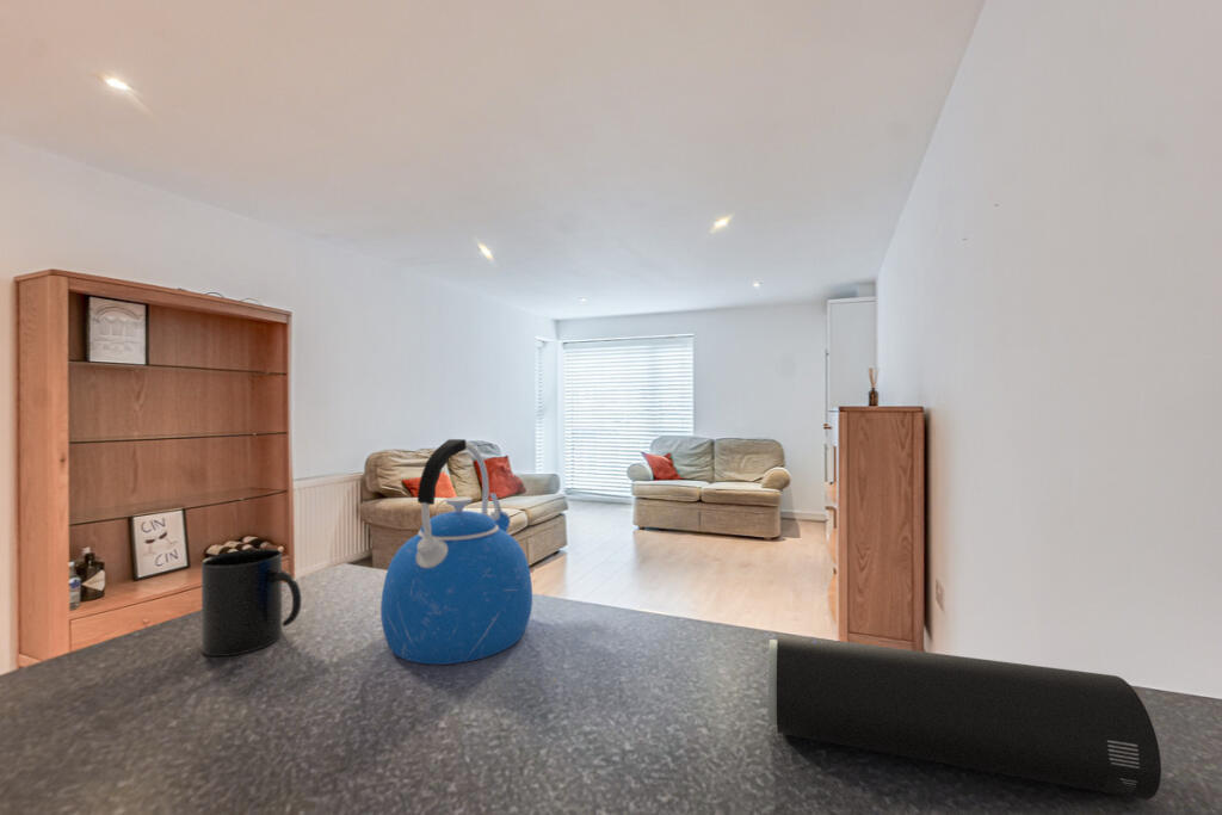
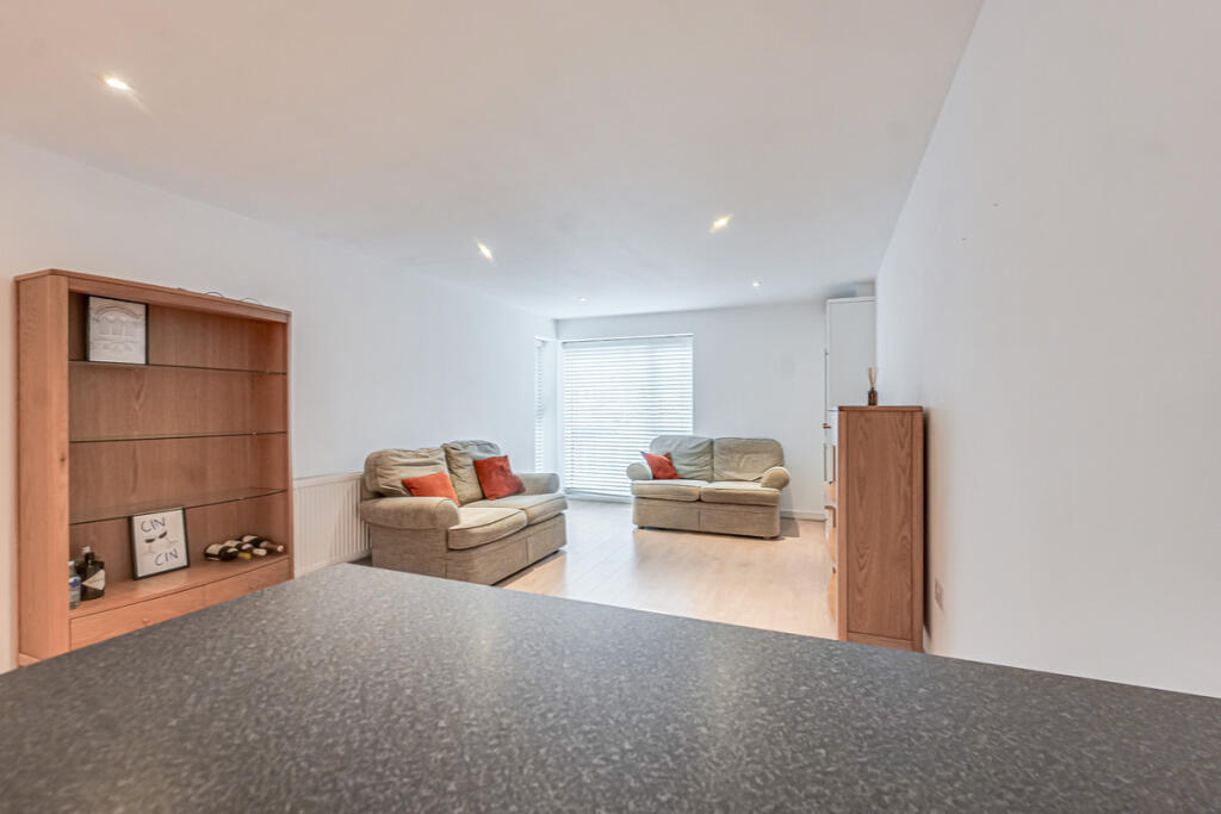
- mug [200,548,302,657]
- kettle [379,438,533,666]
- speaker [767,632,1162,801]
